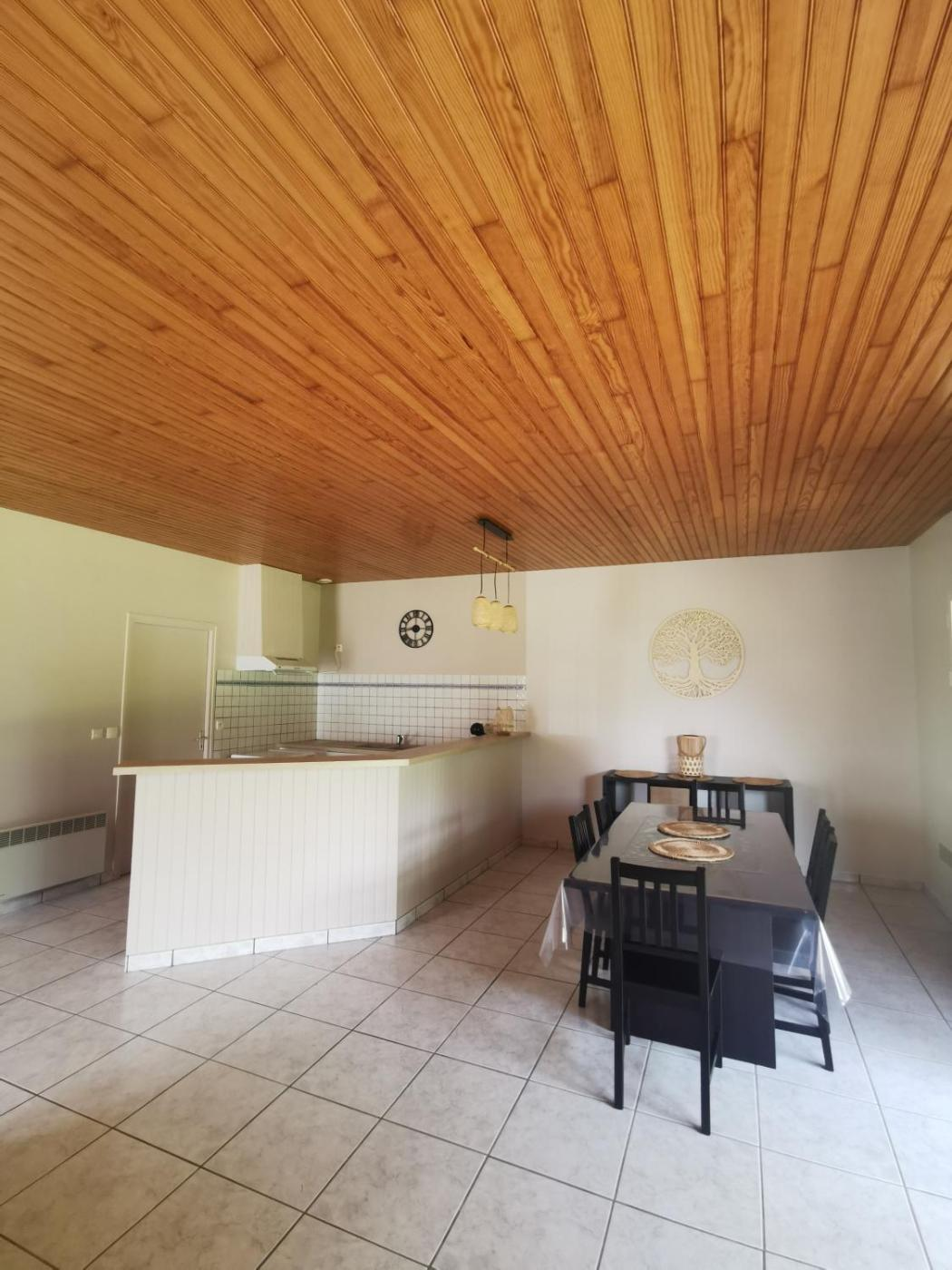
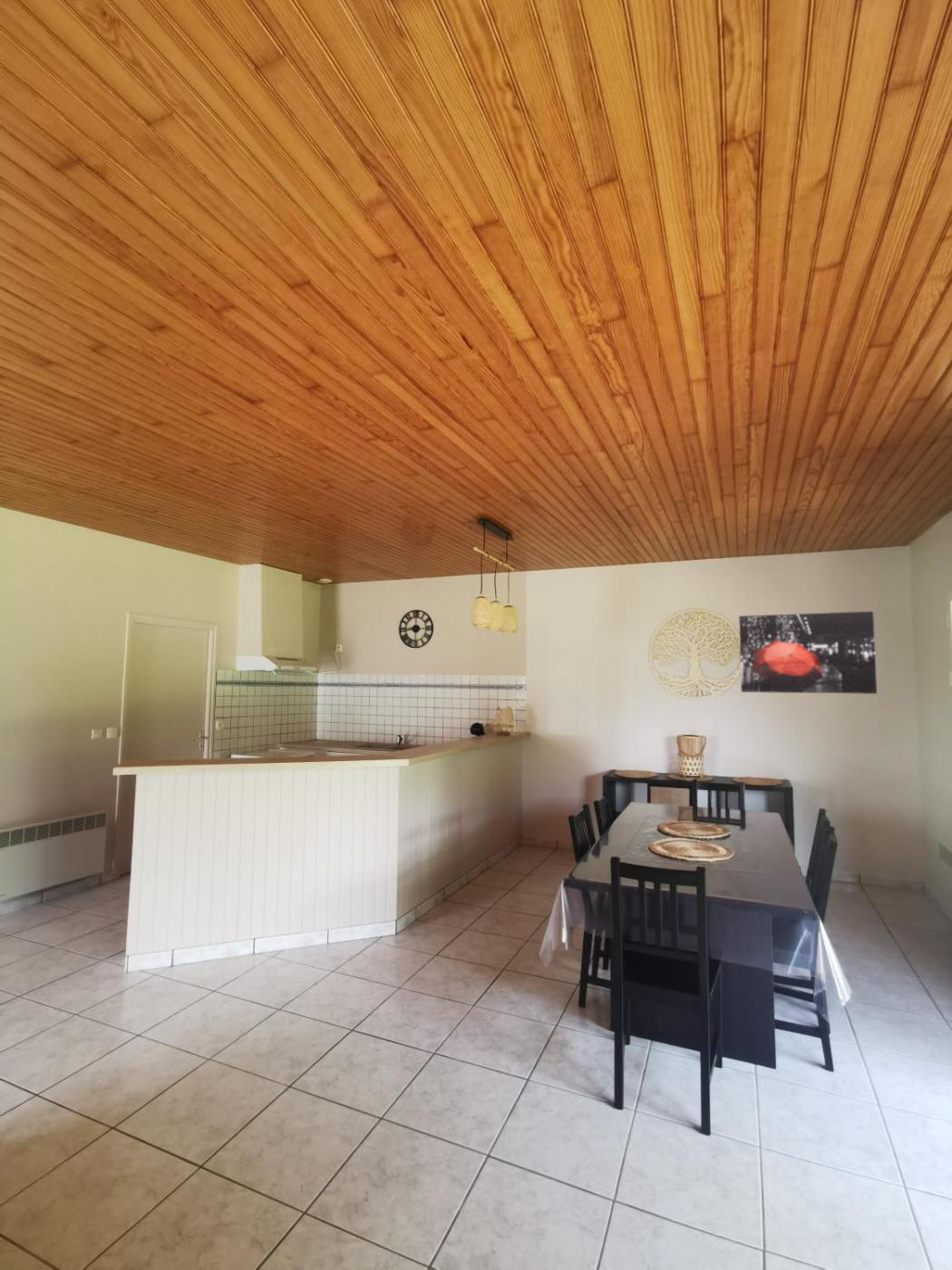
+ wall art [738,611,878,695]
